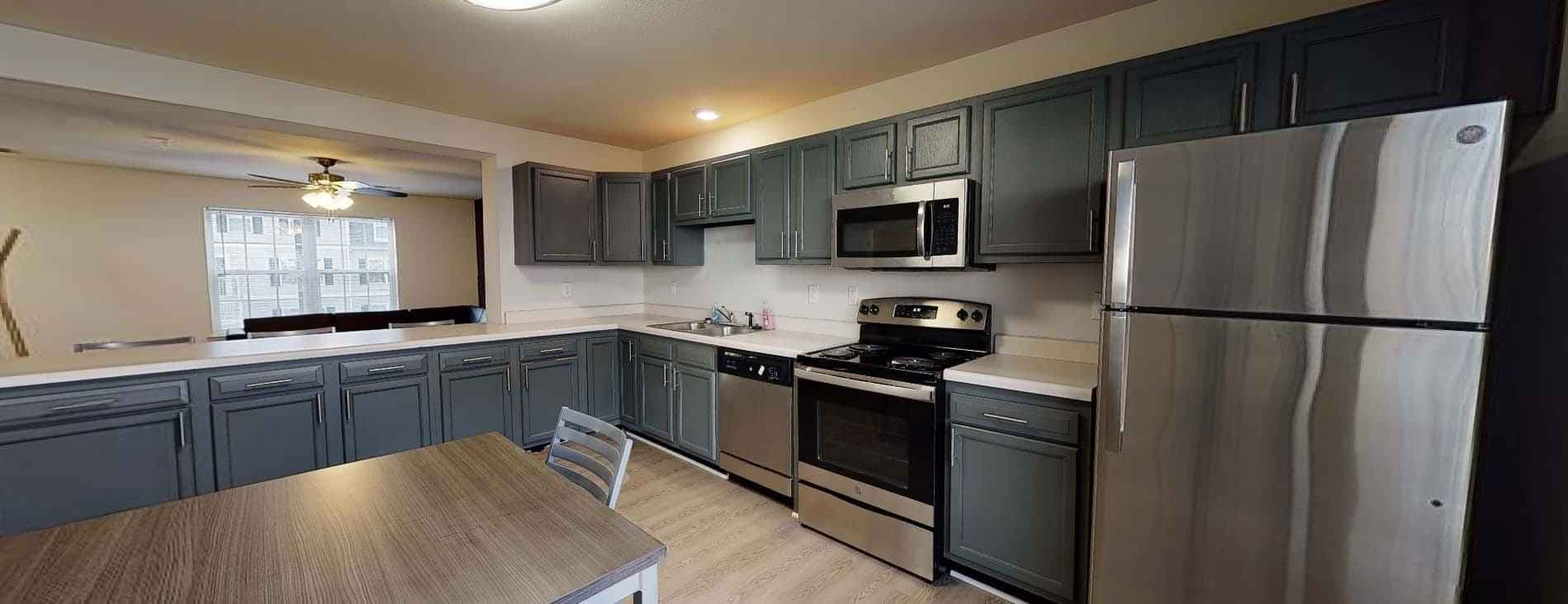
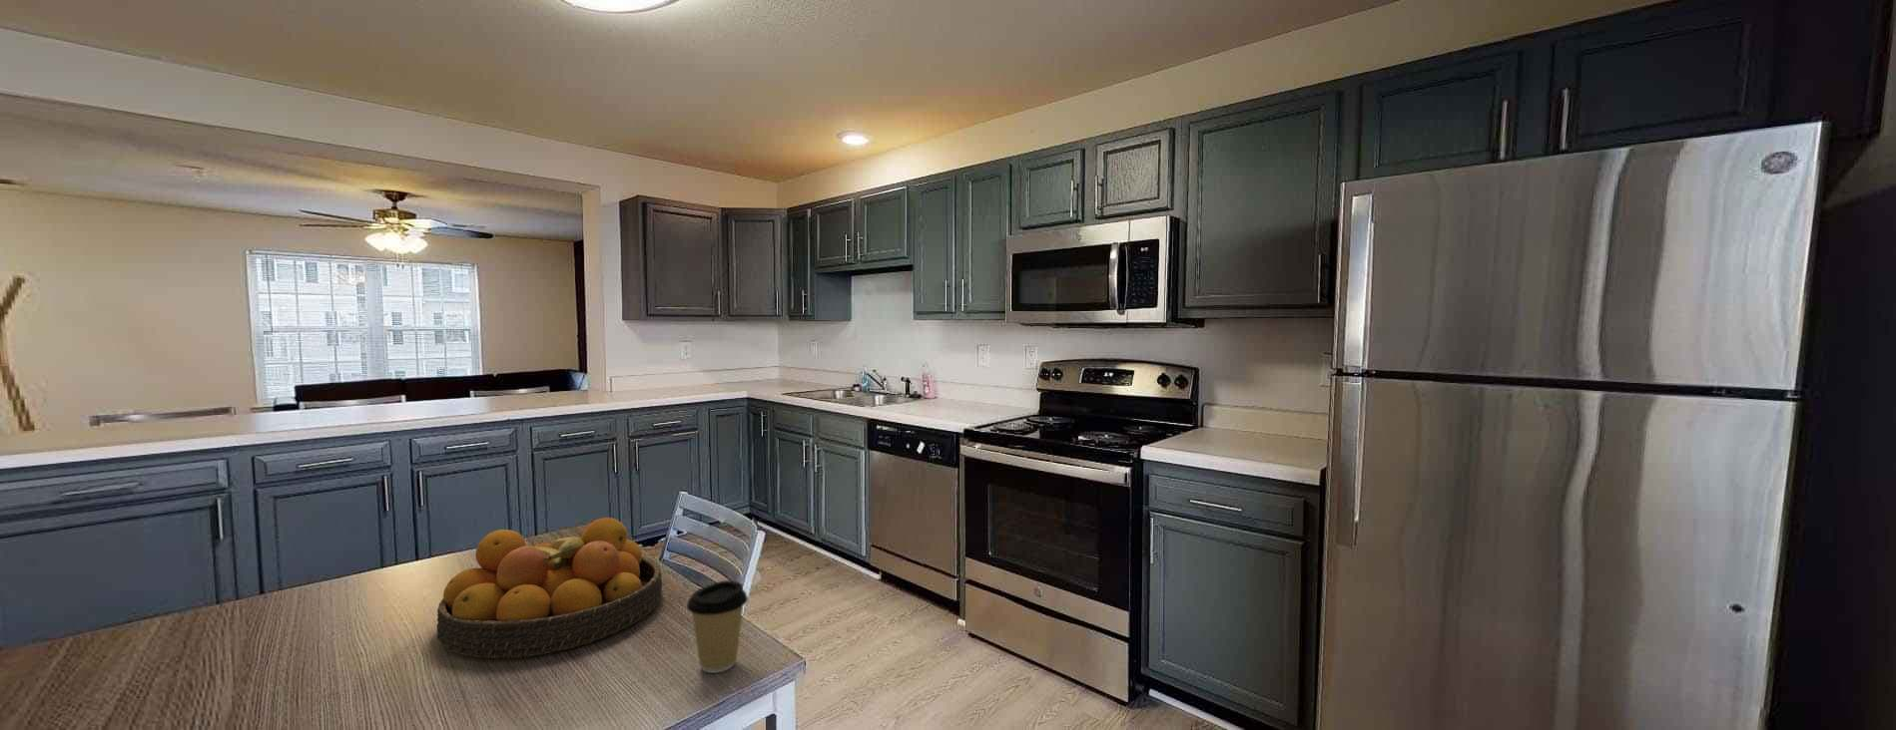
+ coffee cup [686,579,748,674]
+ fruit bowl [437,516,663,659]
